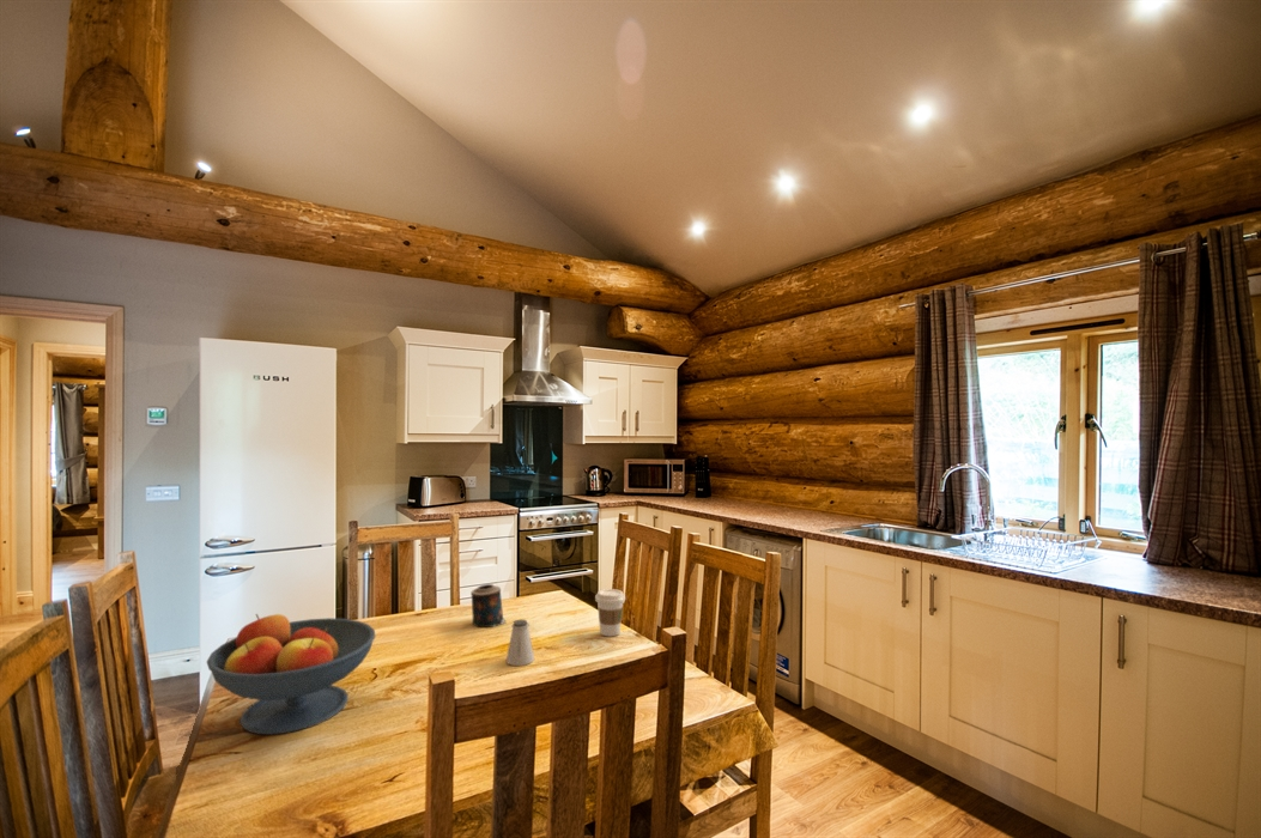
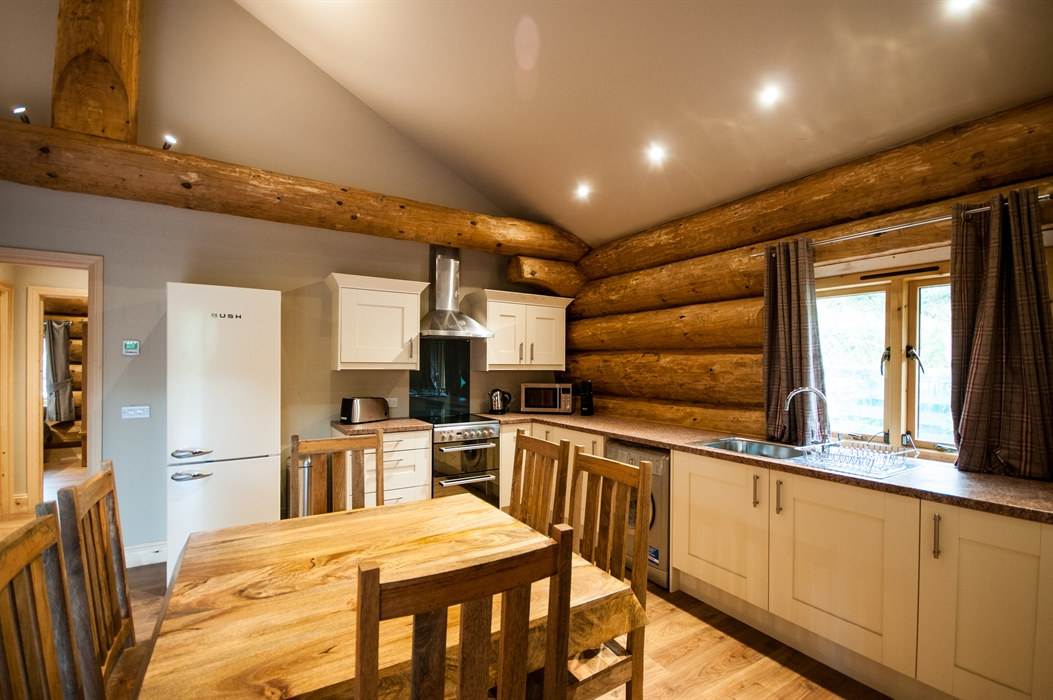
- candle [469,583,507,628]
- fruit bowl [206,613,376,736]
- coffee cup [594,588,626,637]
- saltshaker [505,619,535,667]
